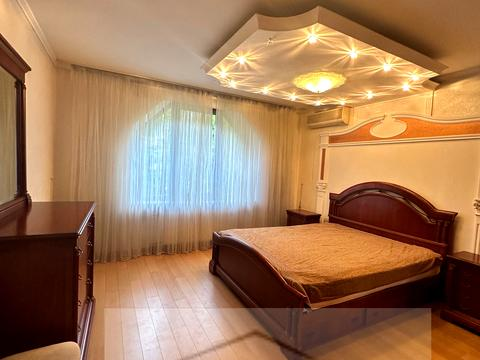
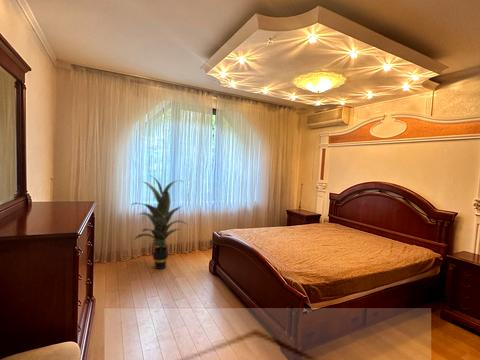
+ indoor plant [130,174,188,270]
